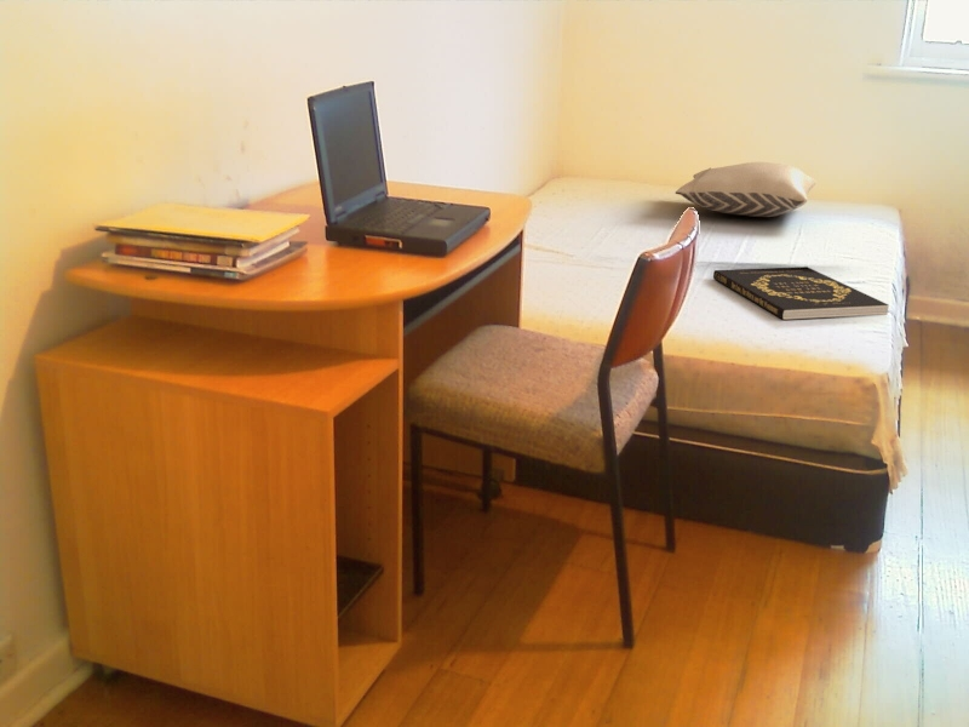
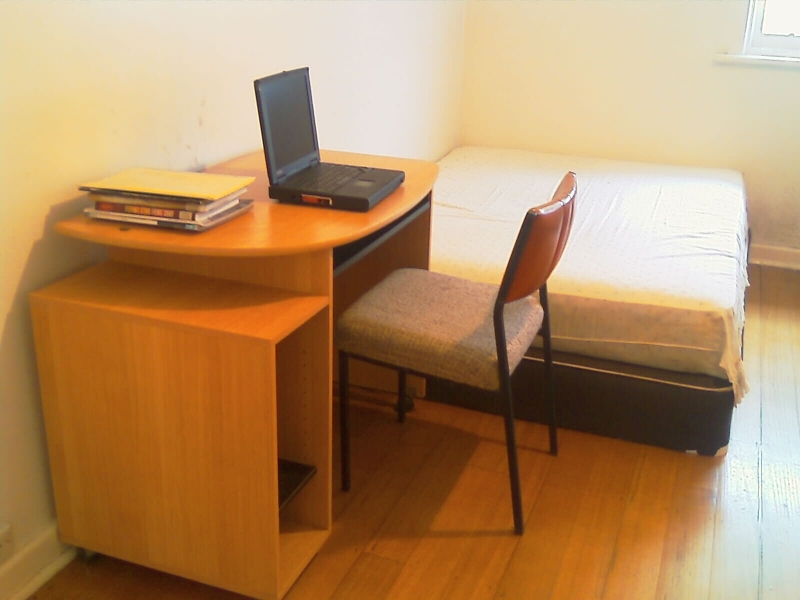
- pillow [673,161,816,218]
- book [712,265,890,321]
